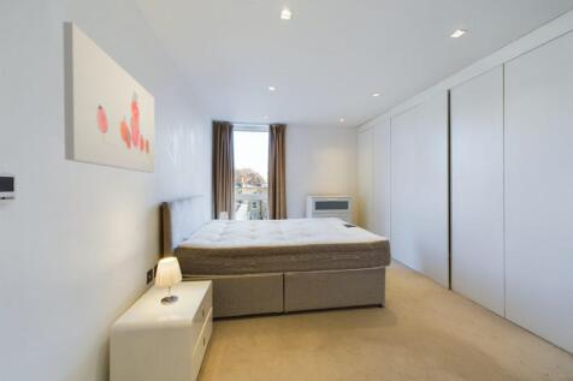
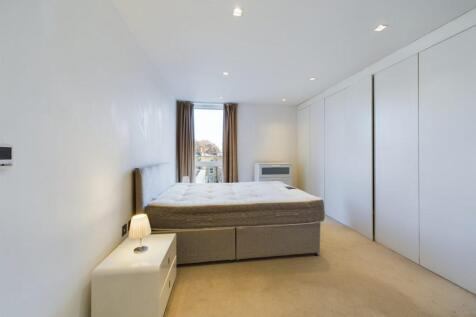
- wall art [61,20,156,174]
